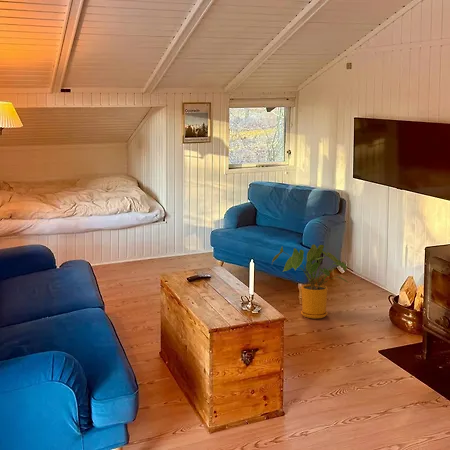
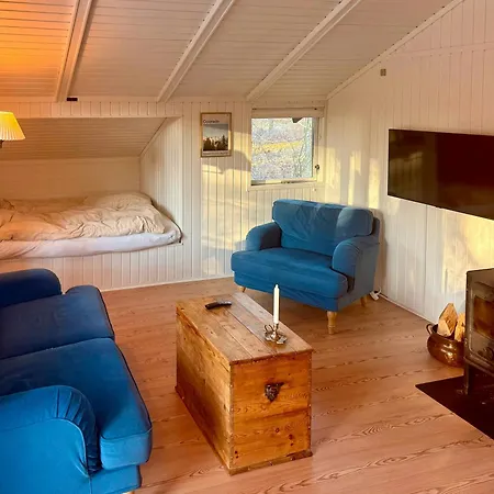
- house plant [271,243,348,319]
